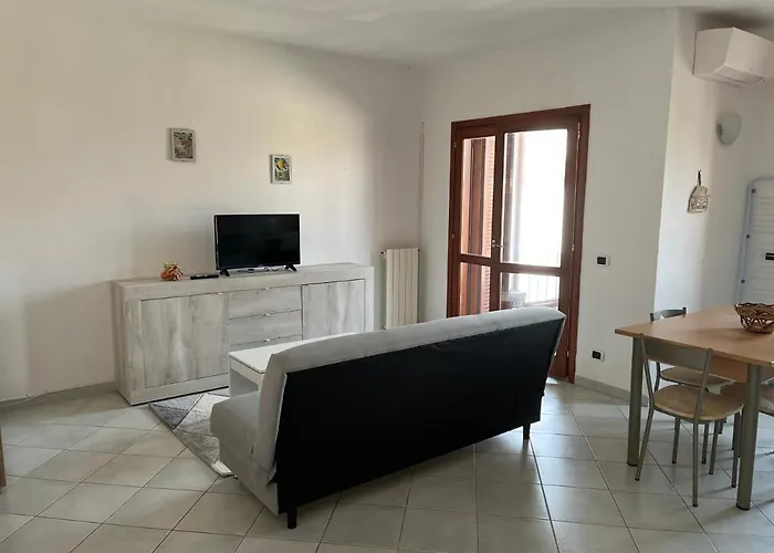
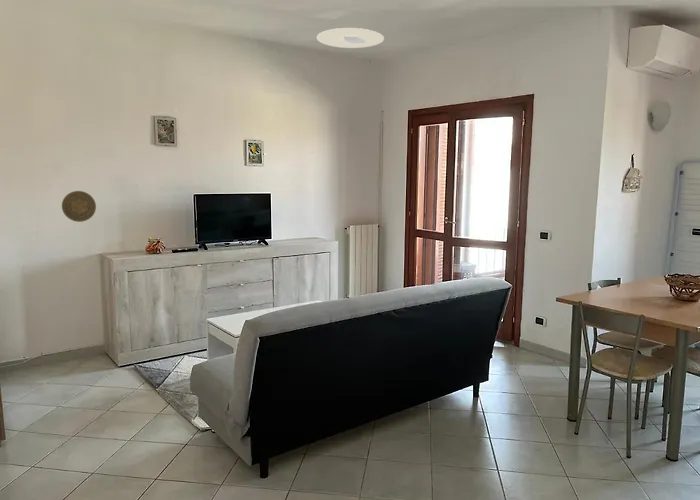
+ decorative plate [61,190,97,223]
+ ceiling light [316,27,385,49]
